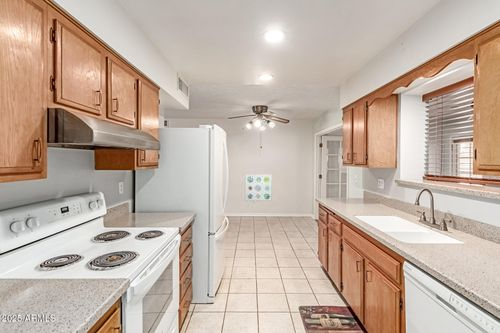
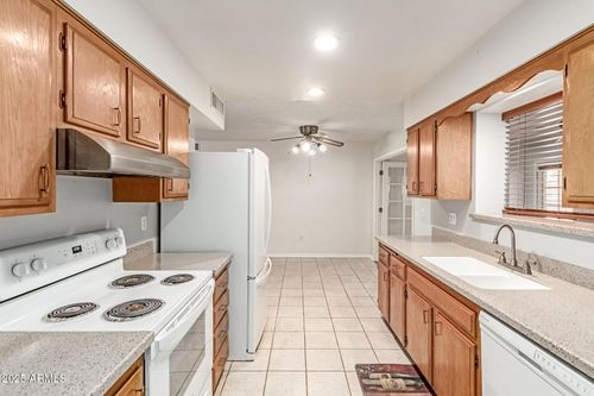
- wall art [244,173,273,202]
